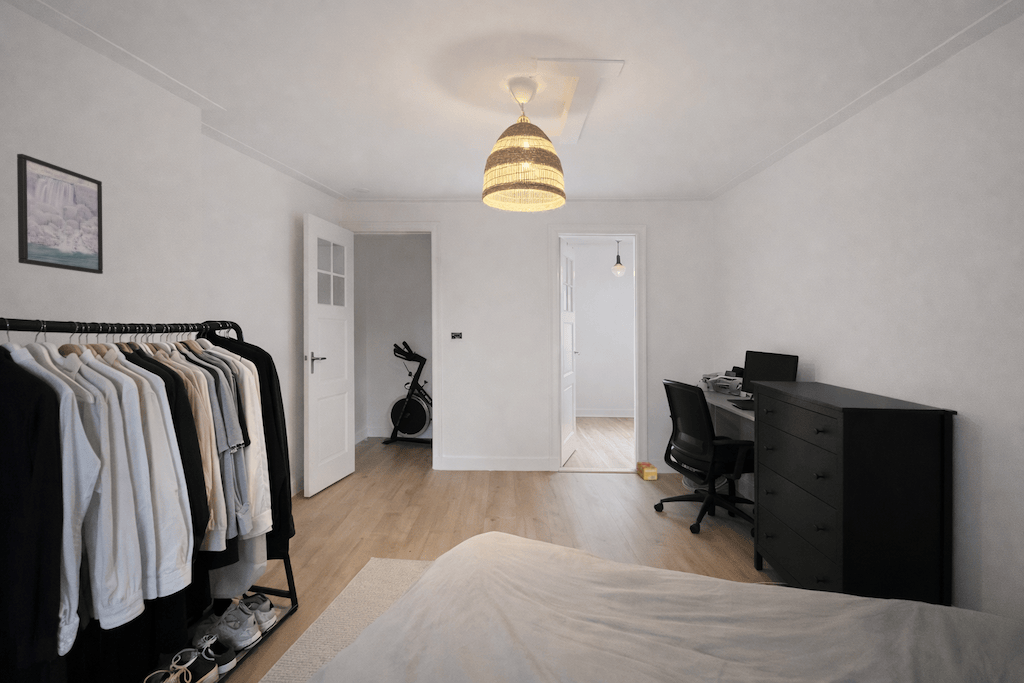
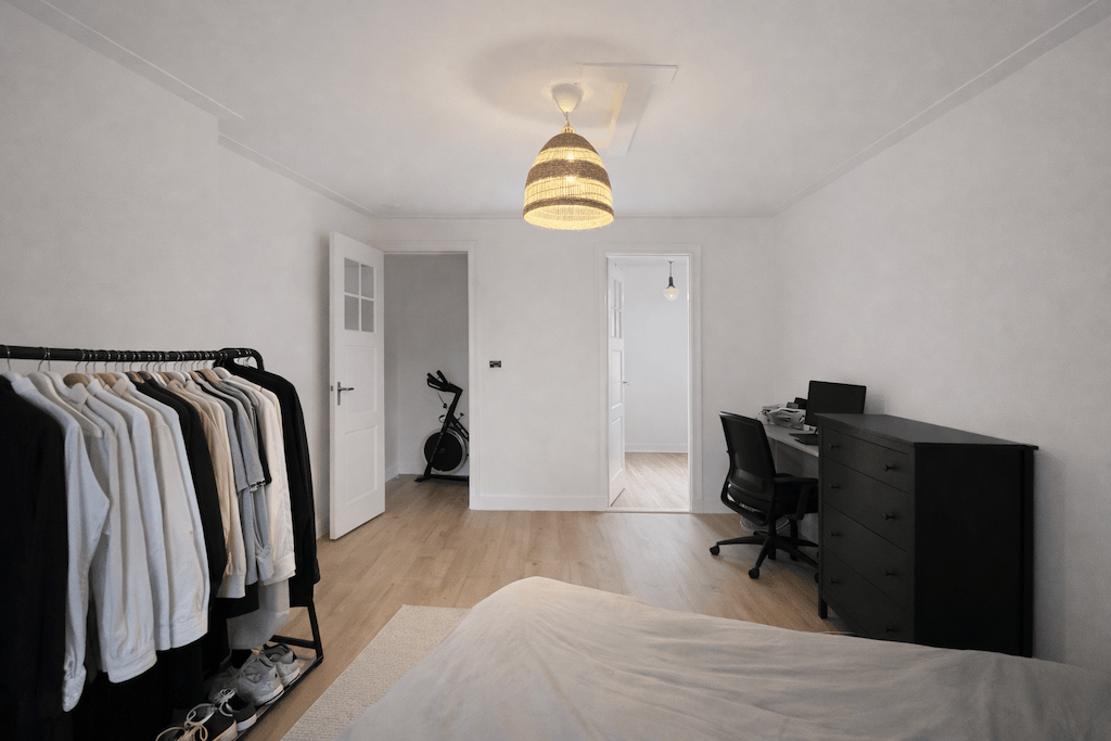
- cardboard box [636,461,658,481]
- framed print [16,153,104,275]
